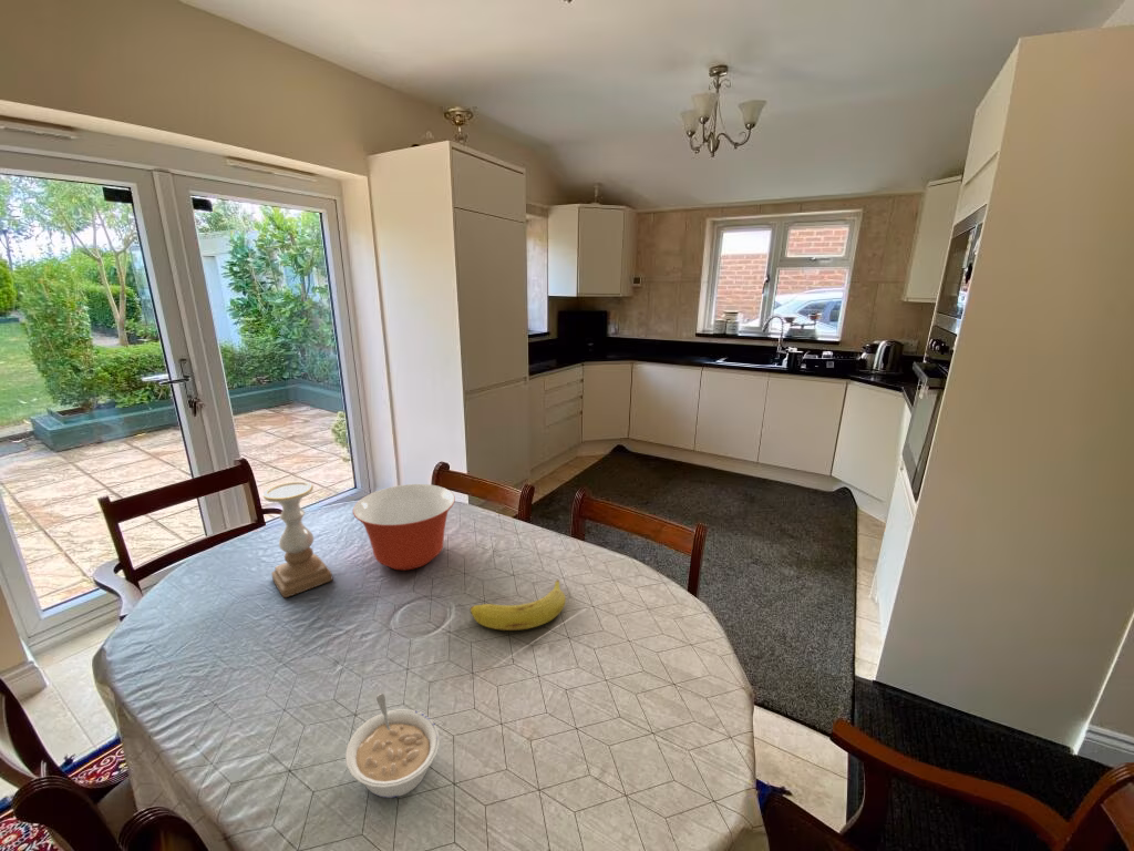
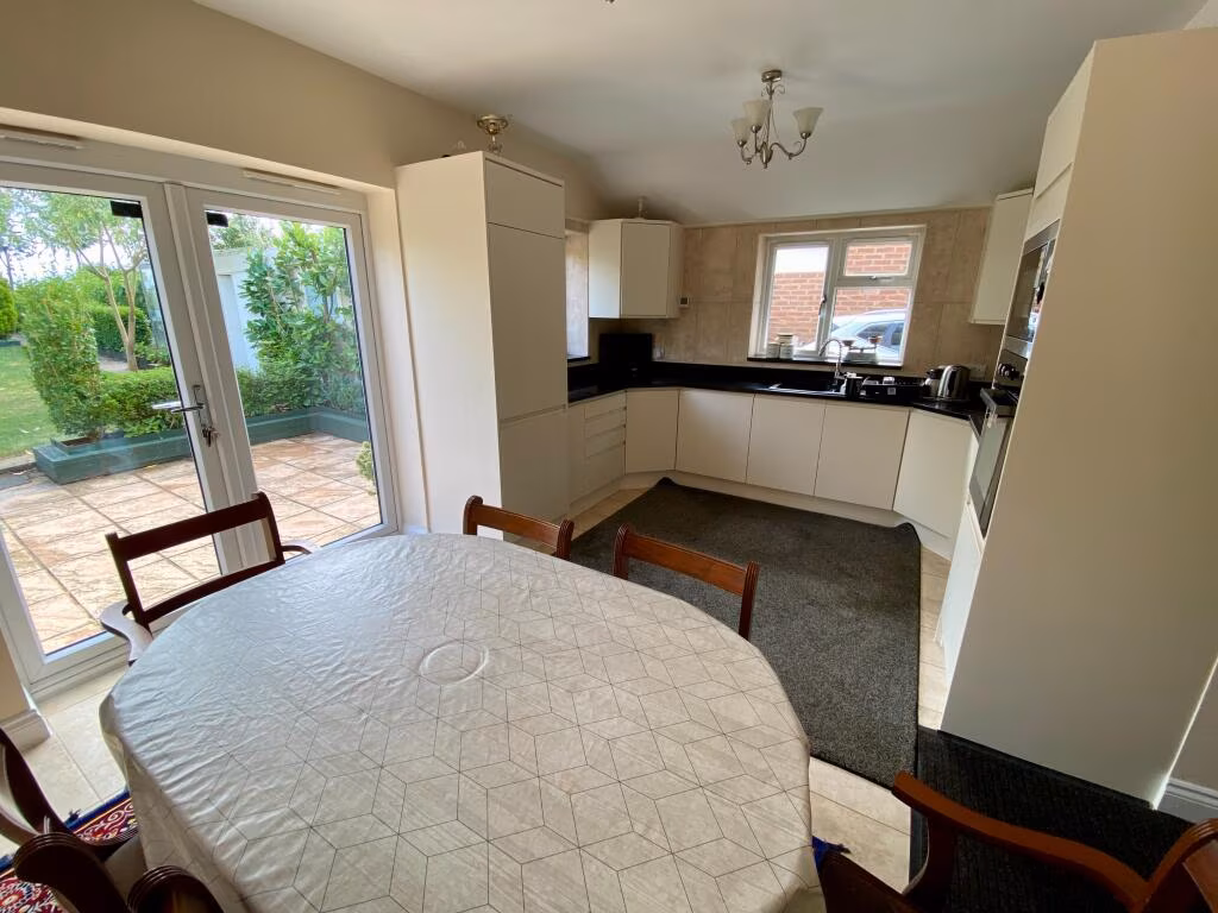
- fruit [470,578,567,632]
- legume [344,693,441,799]
- mixing bowl [352,483,456,572]
- candle holder [262,481,333,599]
